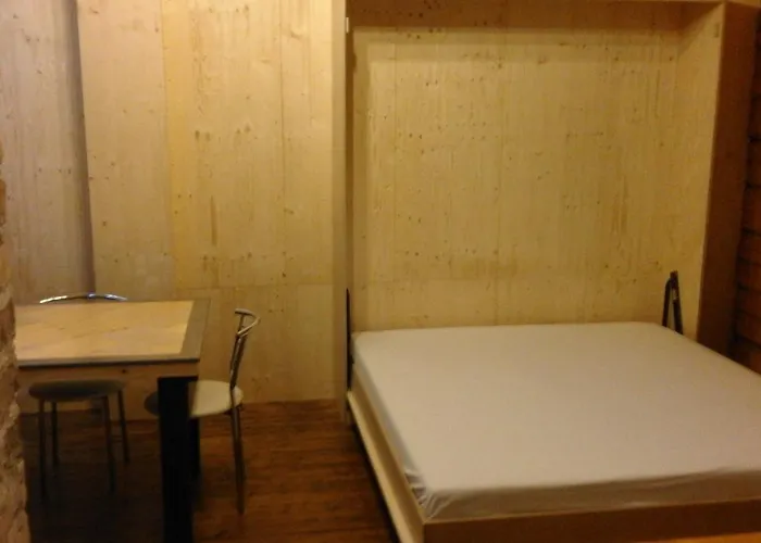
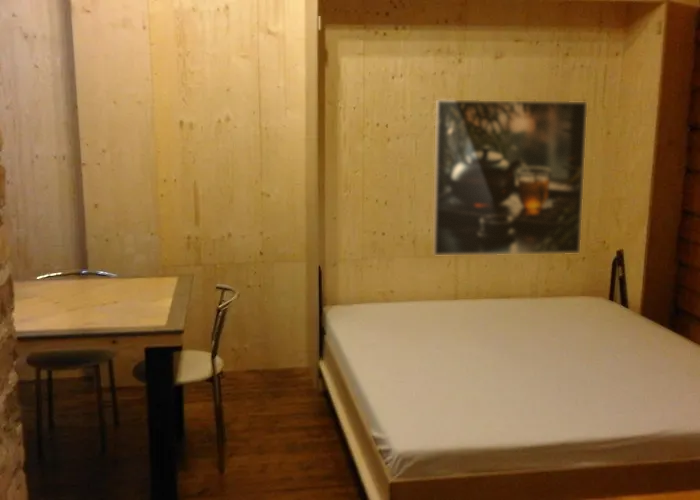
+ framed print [432,99,588,256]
